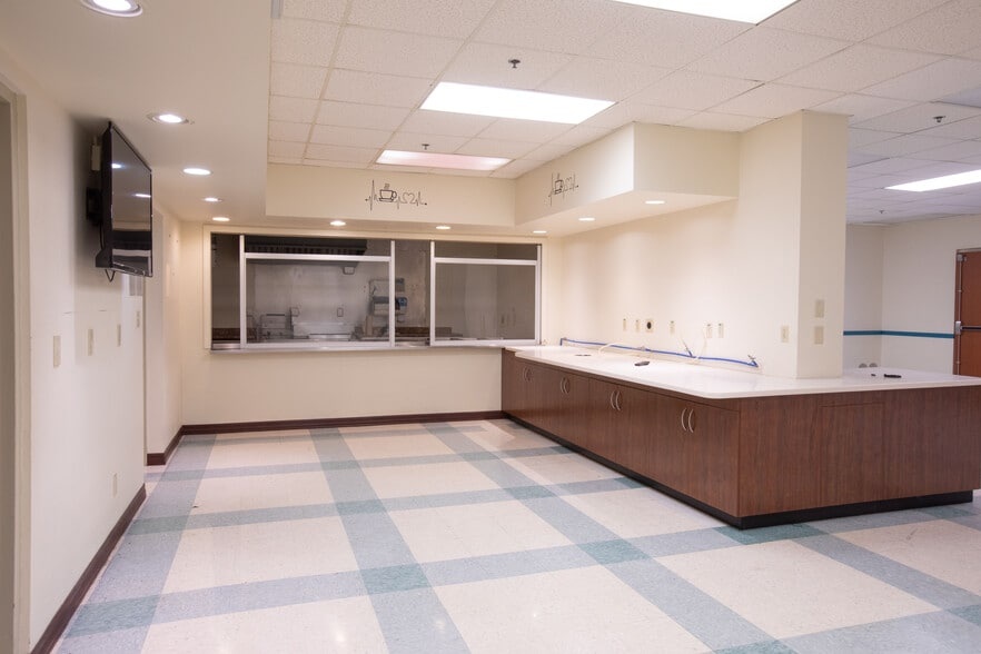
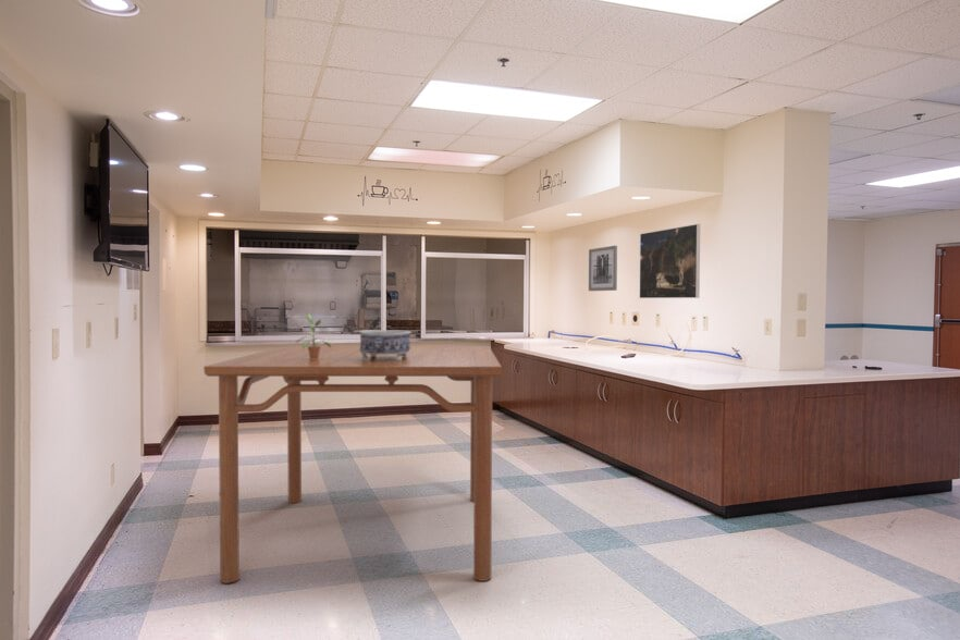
+ potted plant [295,311,334,359]
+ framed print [639,223,701,299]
+ decorative bowl [358,329,413,360]
+ wall art [588,245,618,292]
+ dining table [202,345,503,584]
